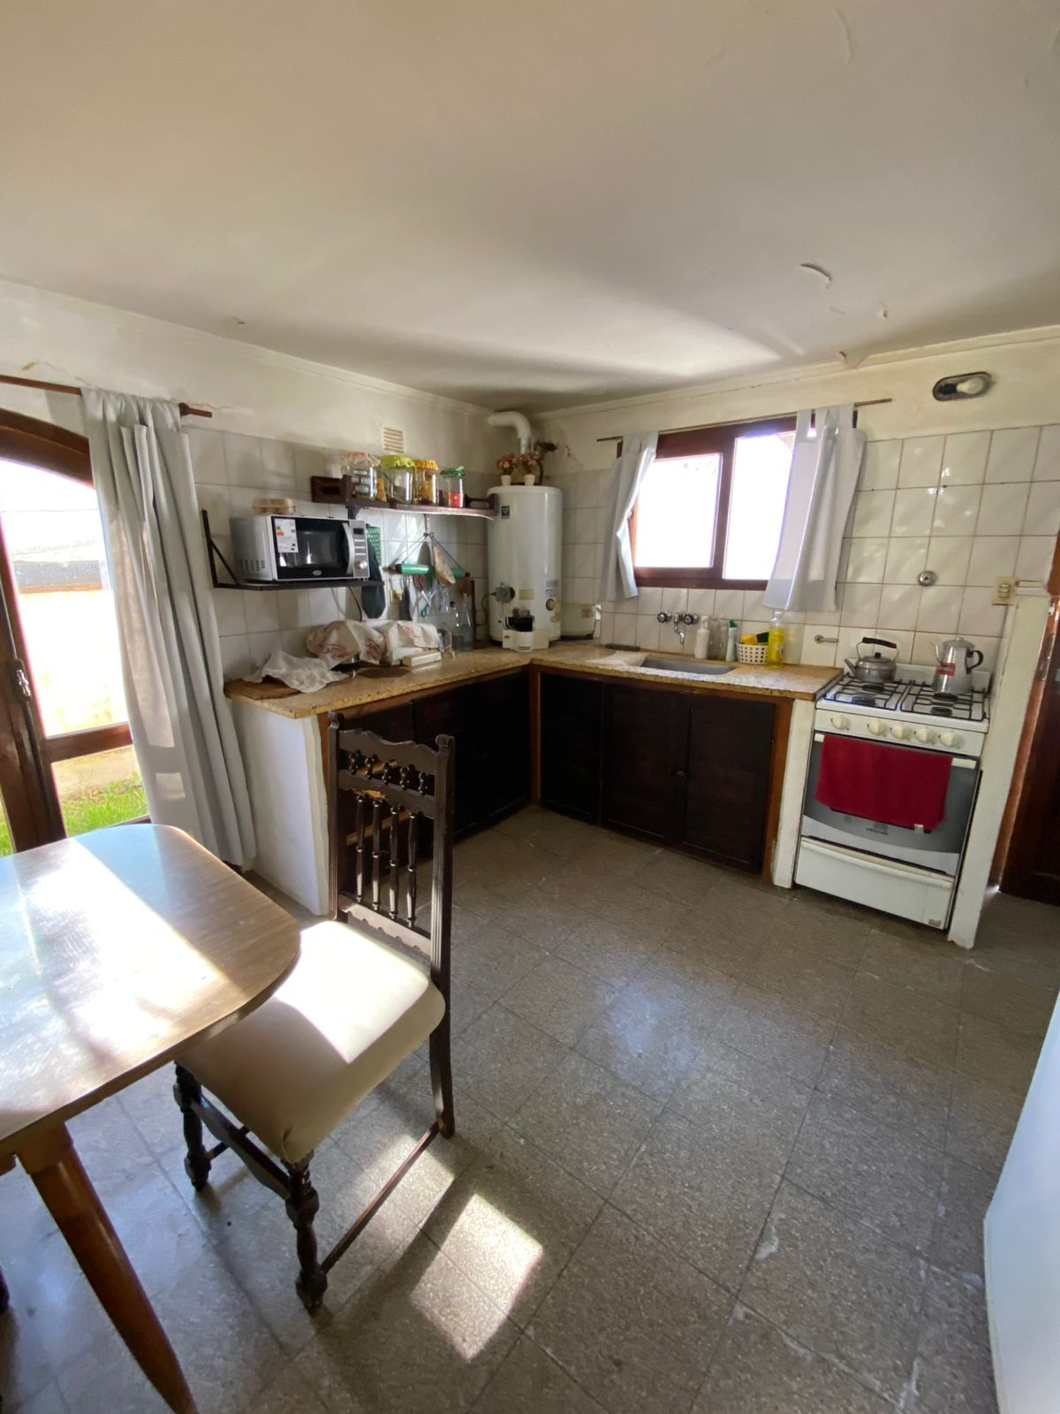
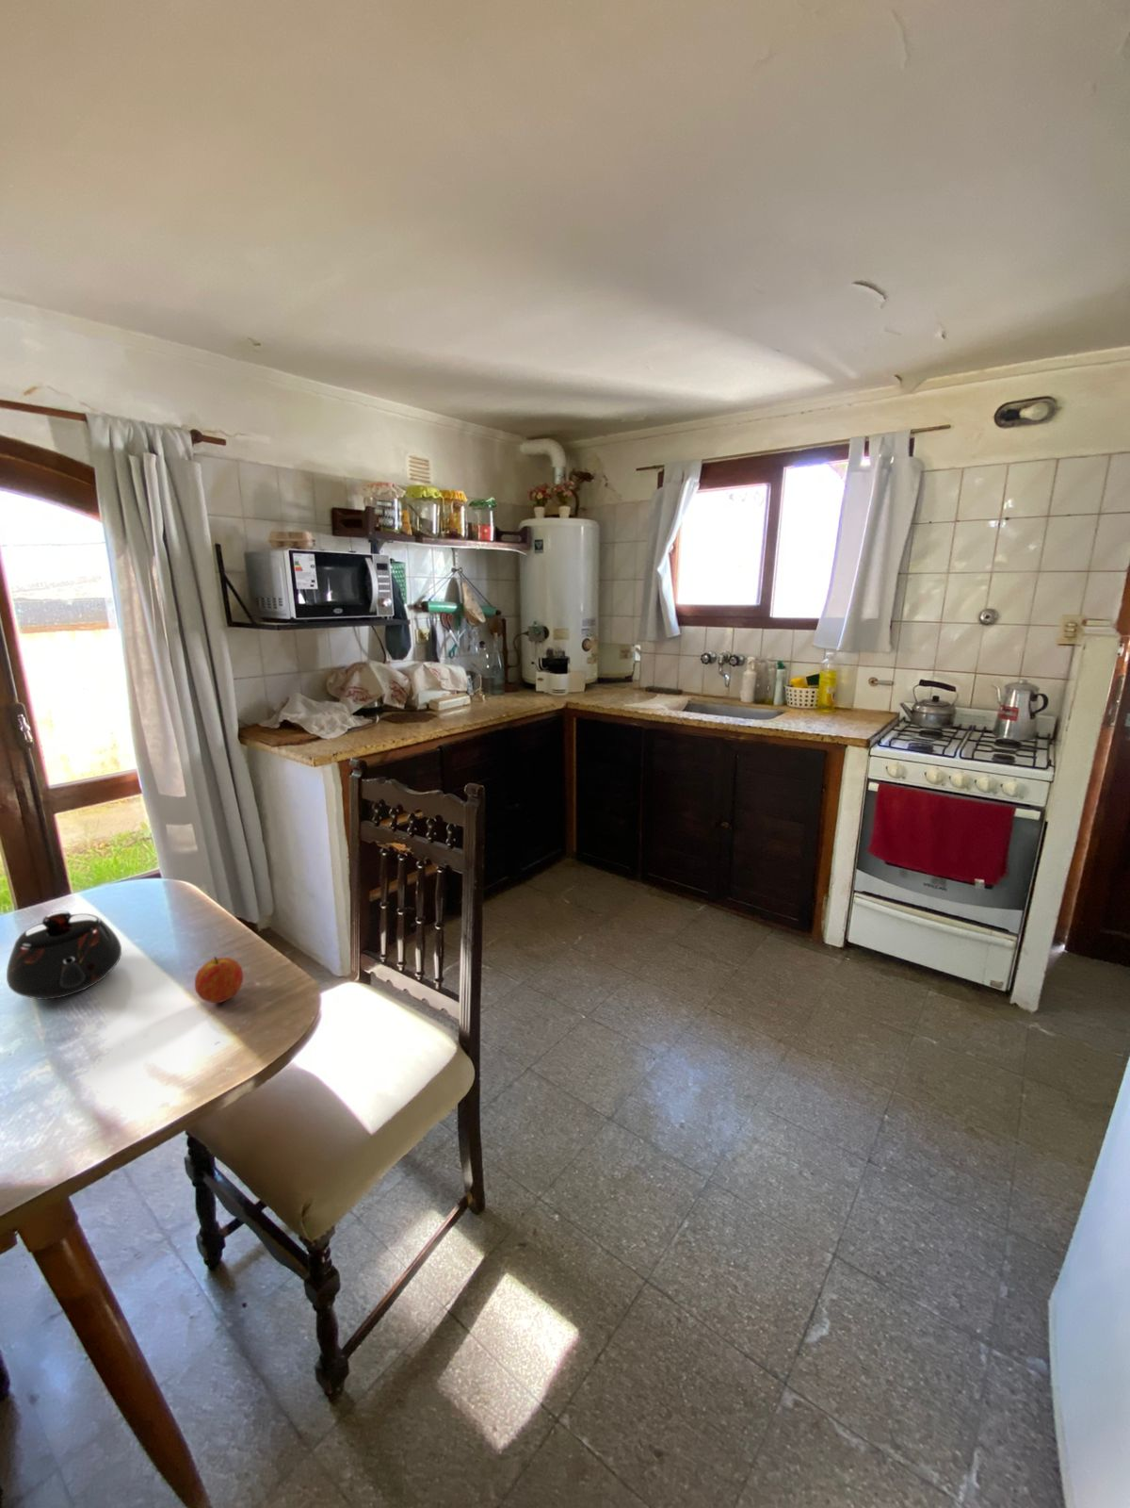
+ fruit [193,956,243,1003]
+ teapot [6,911,122,1001]
